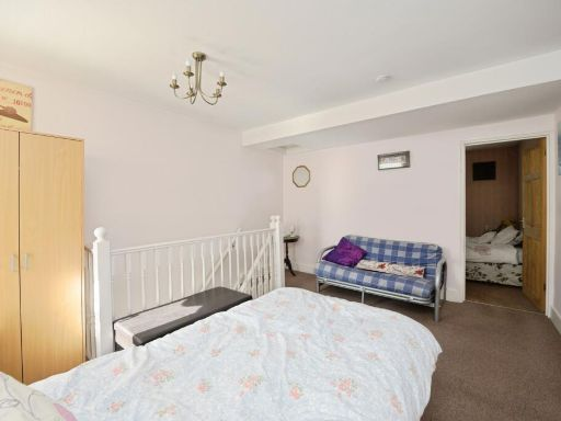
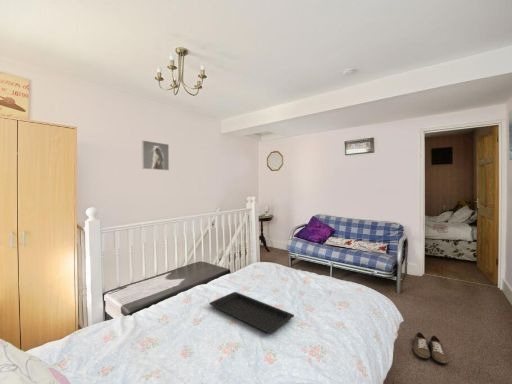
+ shoe [412,331,450,364]
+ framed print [141,139,170,171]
+ serving tray [208,291,295,334]
